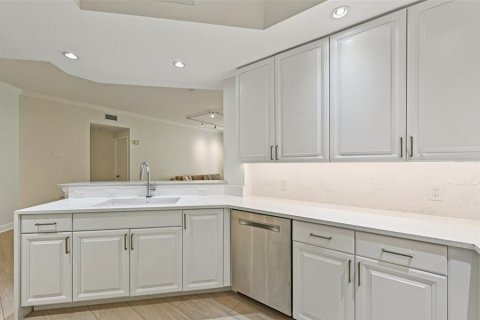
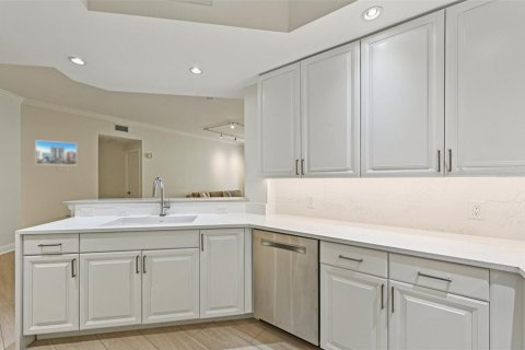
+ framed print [34,139,78,166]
